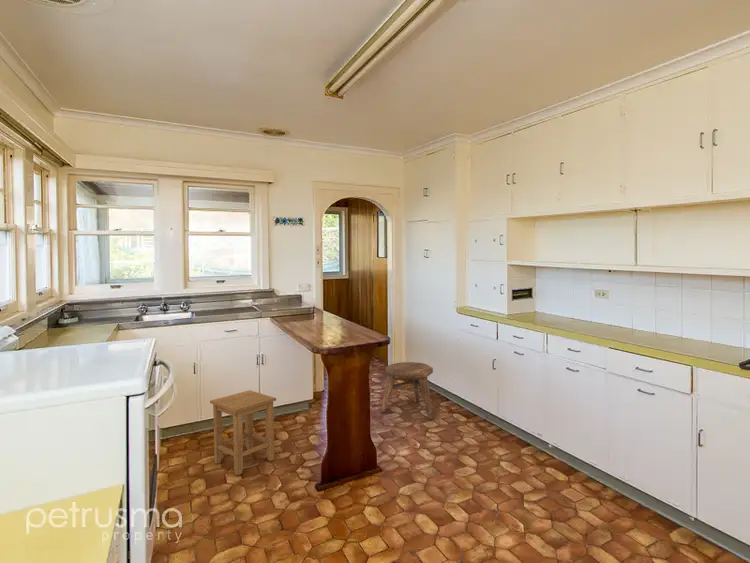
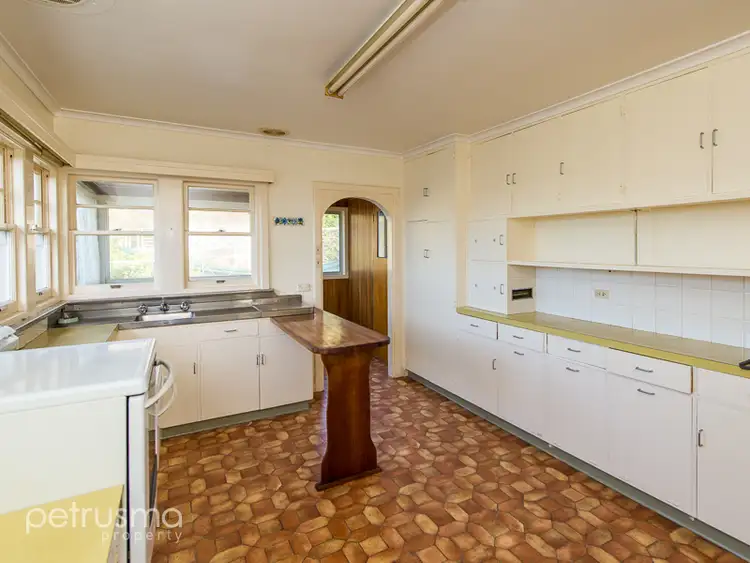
- stool [379,361,434,420]
- stool [209,389,277,476]
